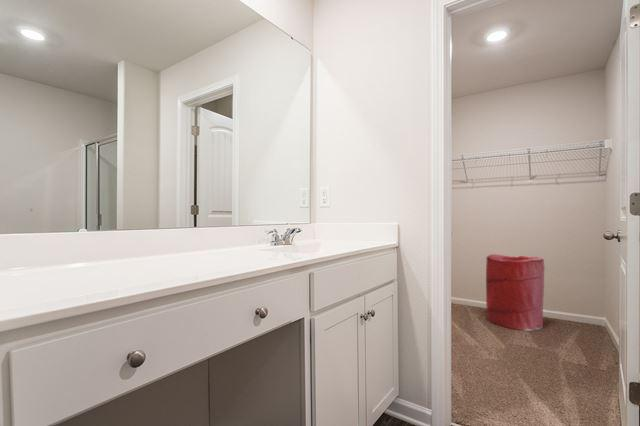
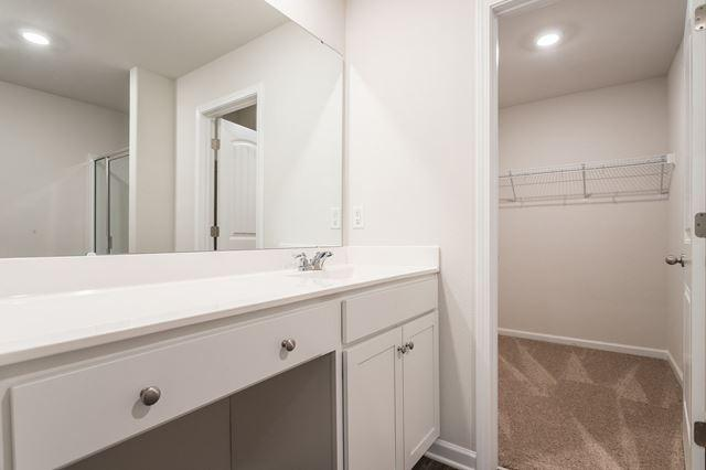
- laundry hamper [485,253,546,332]
